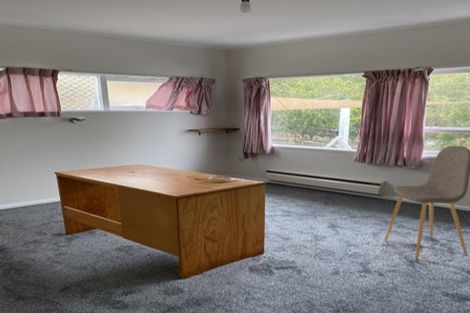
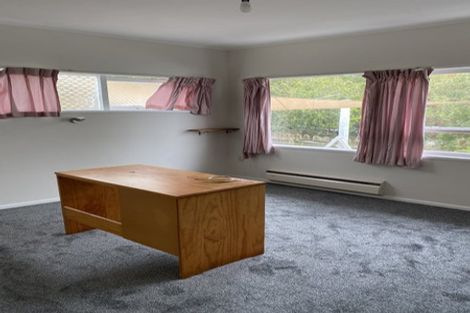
- chair [384,145,470,261]
